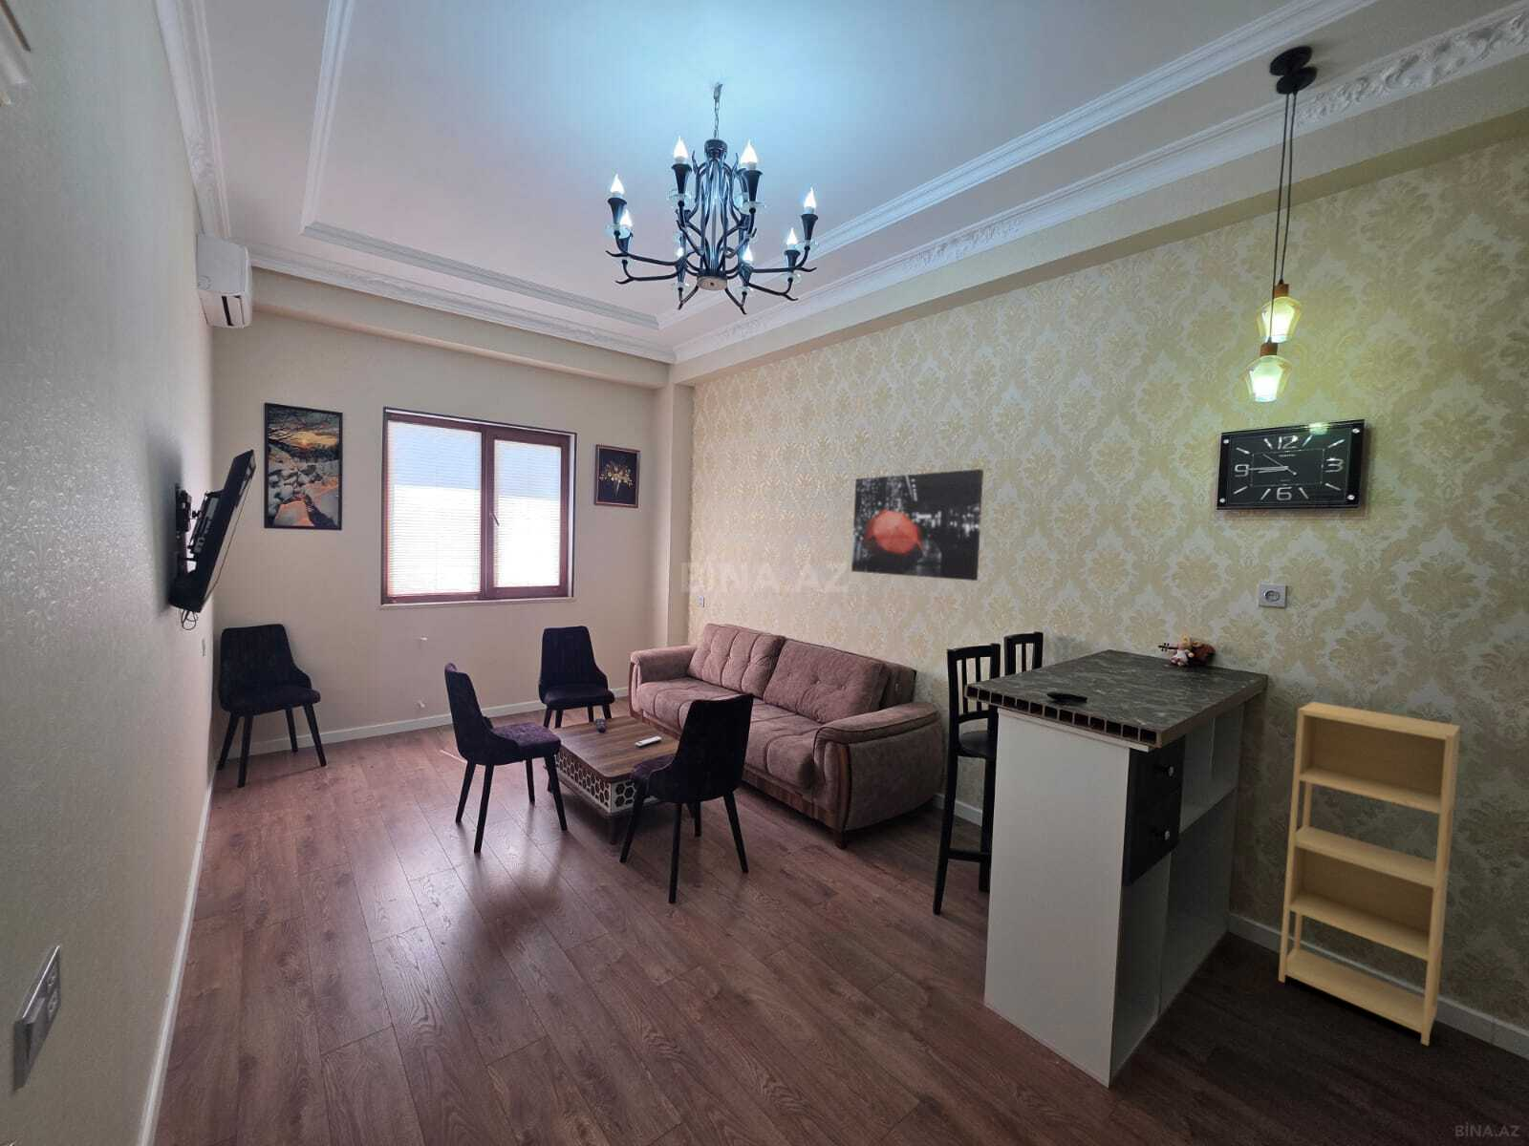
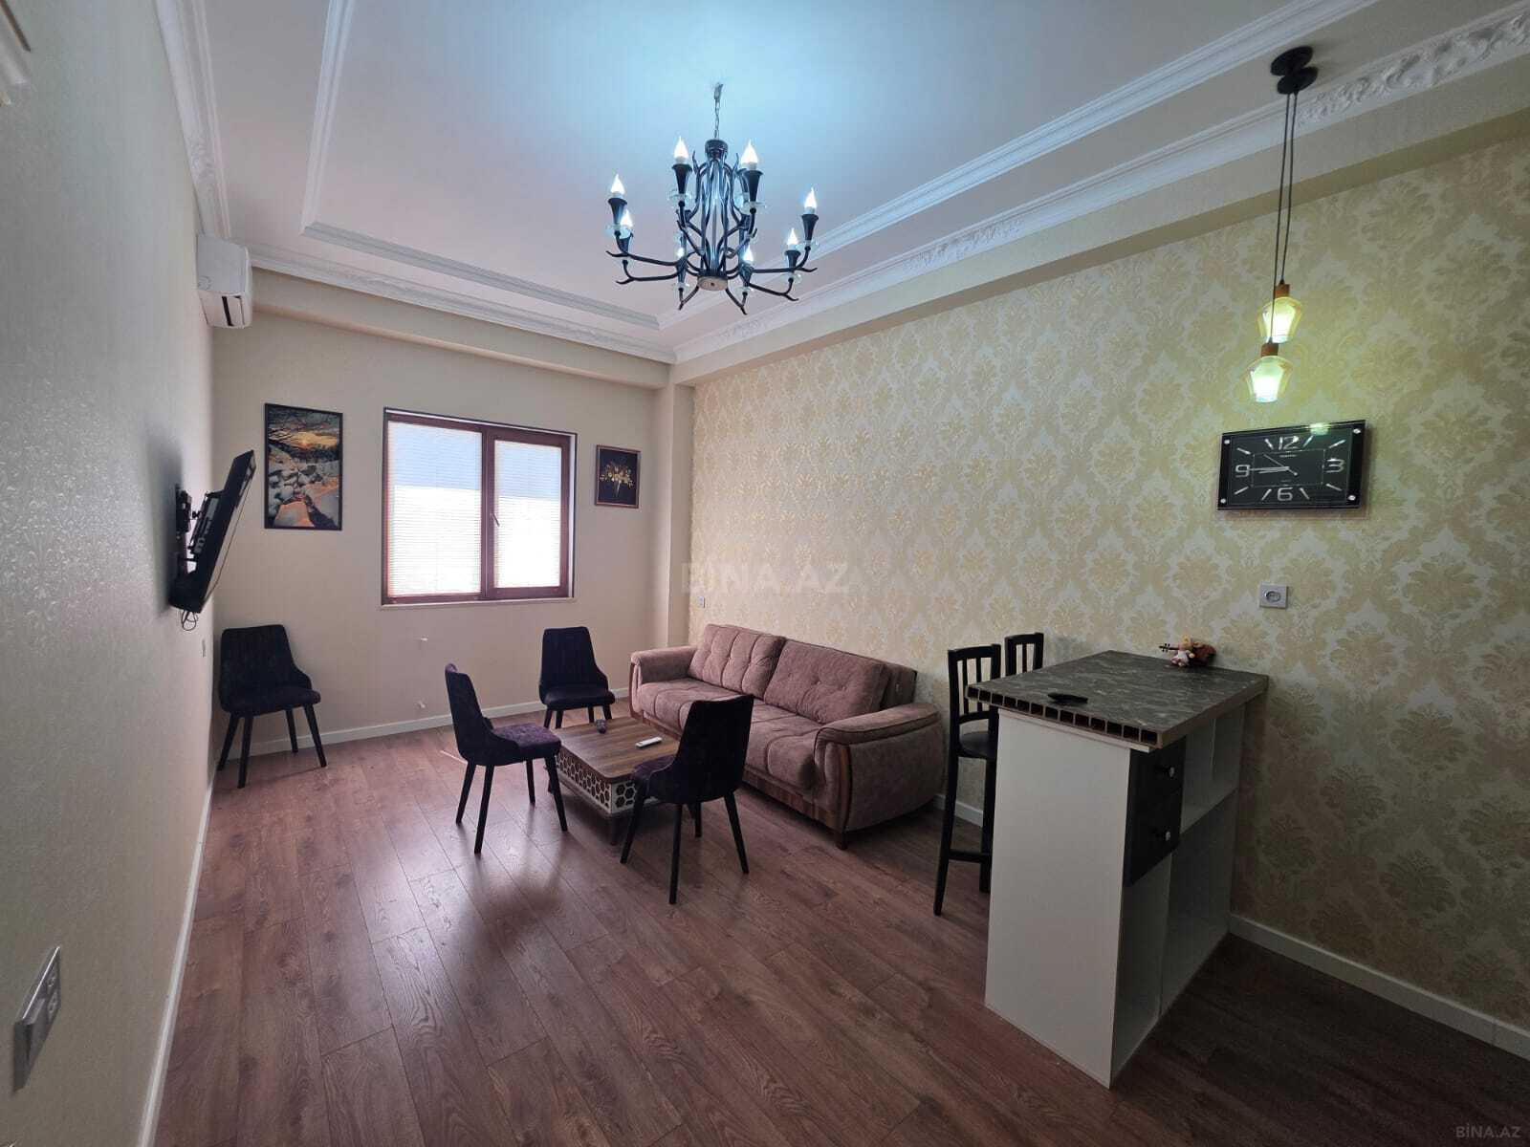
- wall art [850,468,985,581]
- shelving unit [1277,701,1462,1046]
